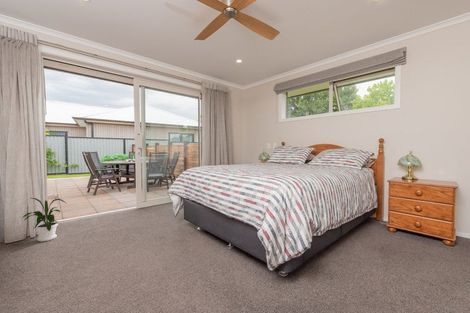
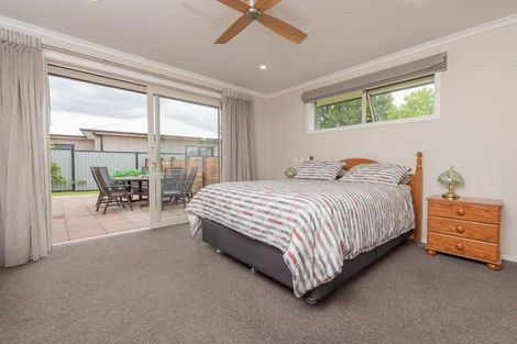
- house plant [21,197,68,242]
